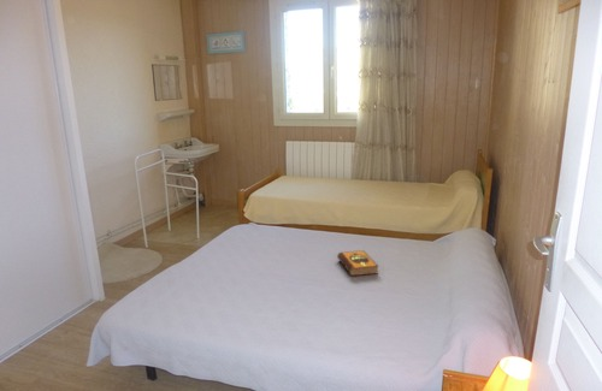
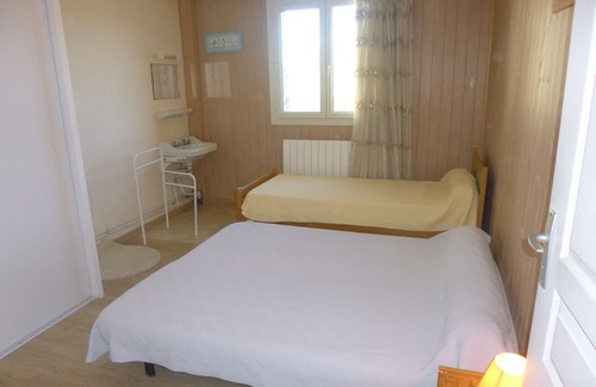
- hardback book [336,249,379,278]
